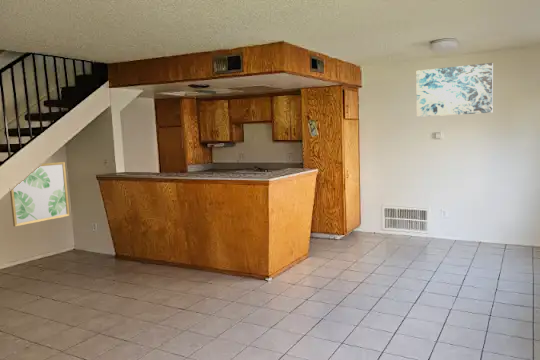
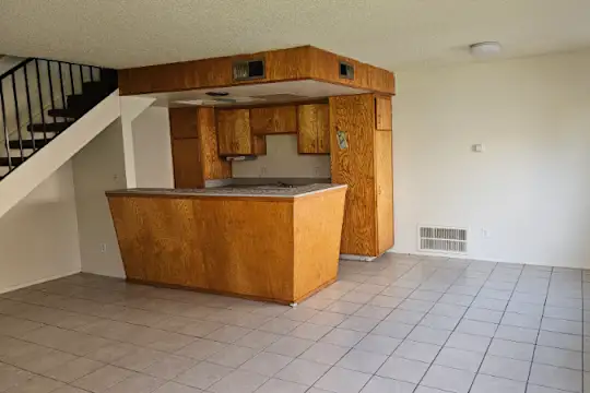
- wall art [9,161,71,227]
- wall art [416,62,494,118]
